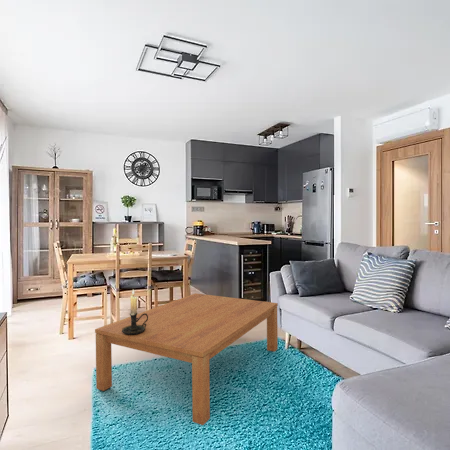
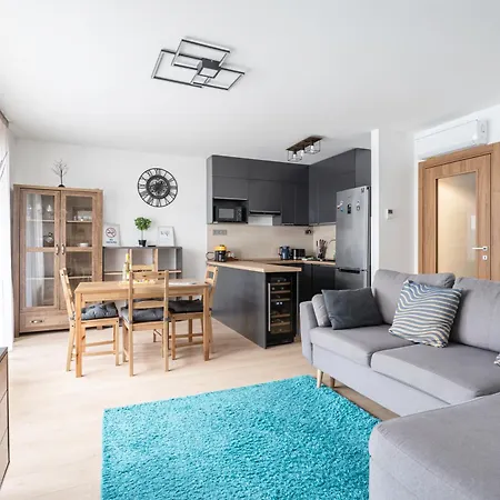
- coffee table [94,292,279,426]
- candle holder [122,288,148,335]
